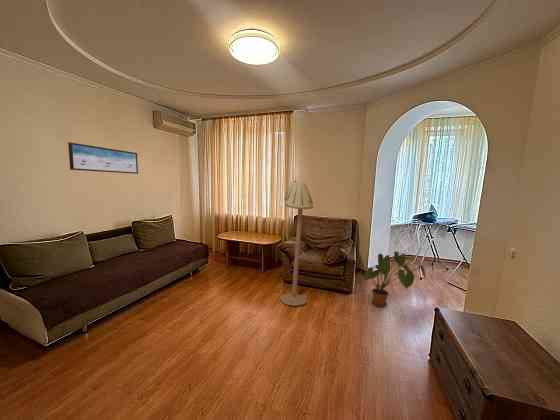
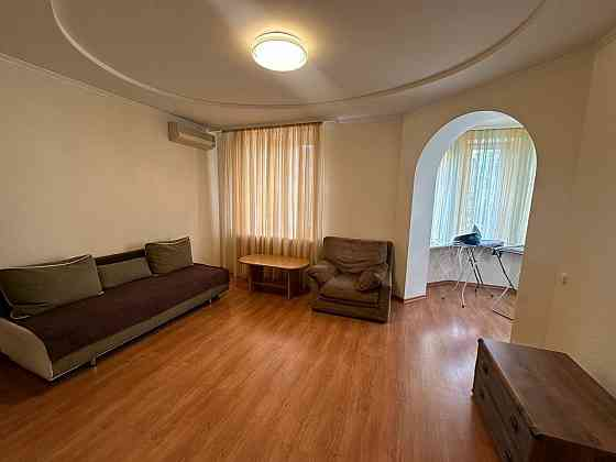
- house plant [356,250,427,308]
- floor lamp [280,179,314,307]
- wall art [67,142,139,175]
